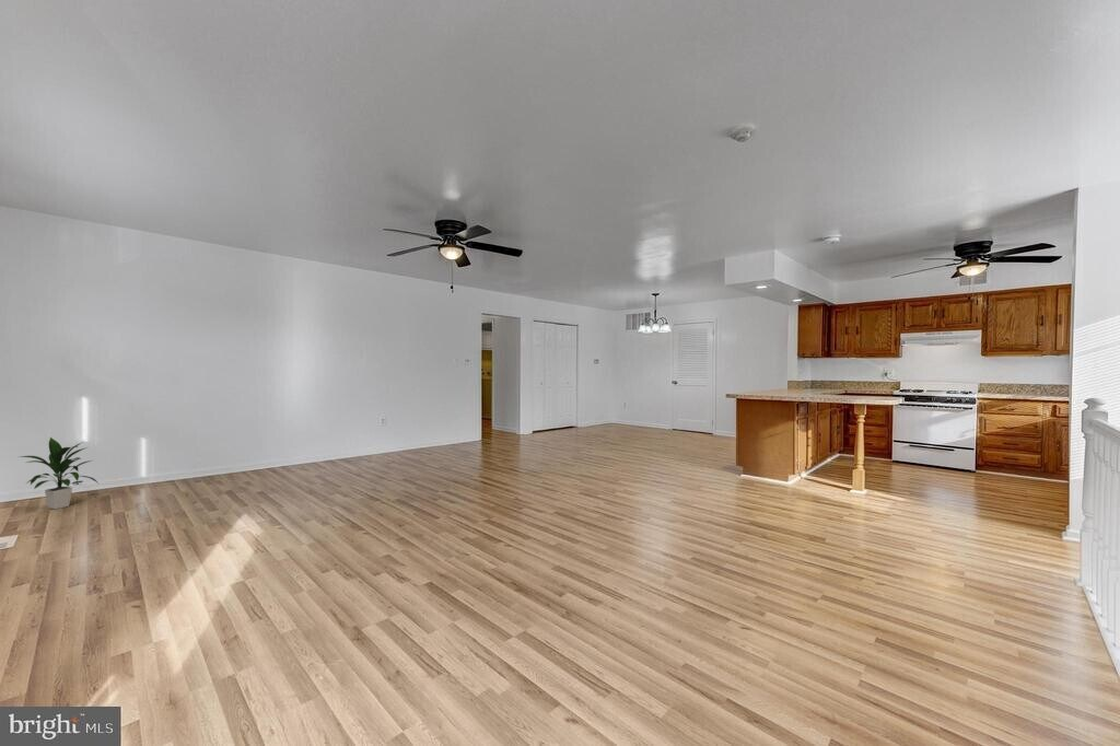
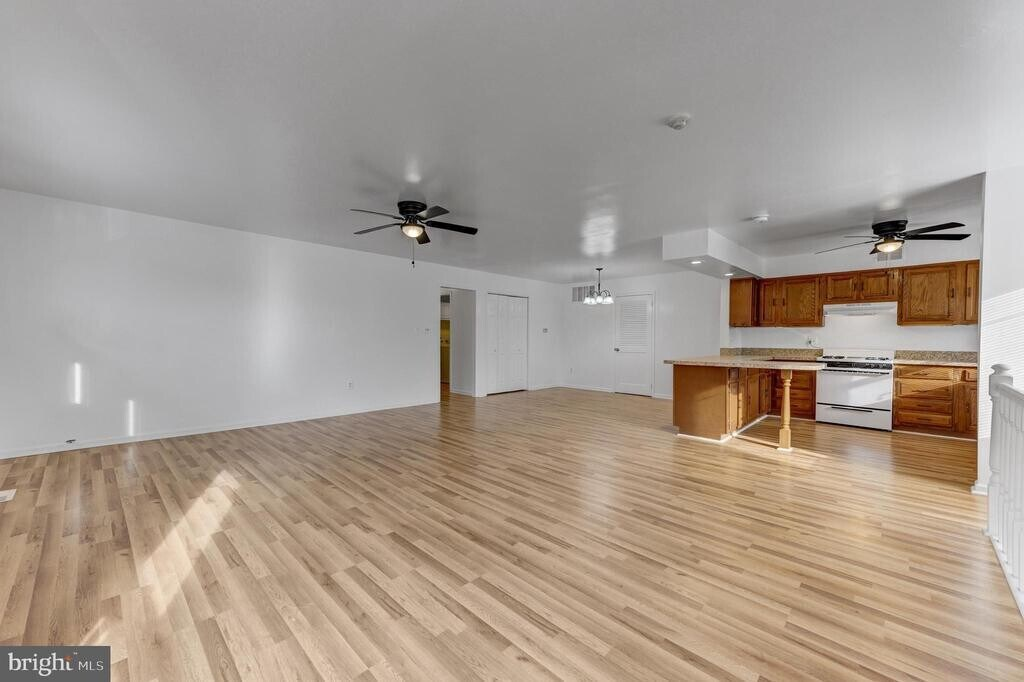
- indoor plant [18,435,100,510]
